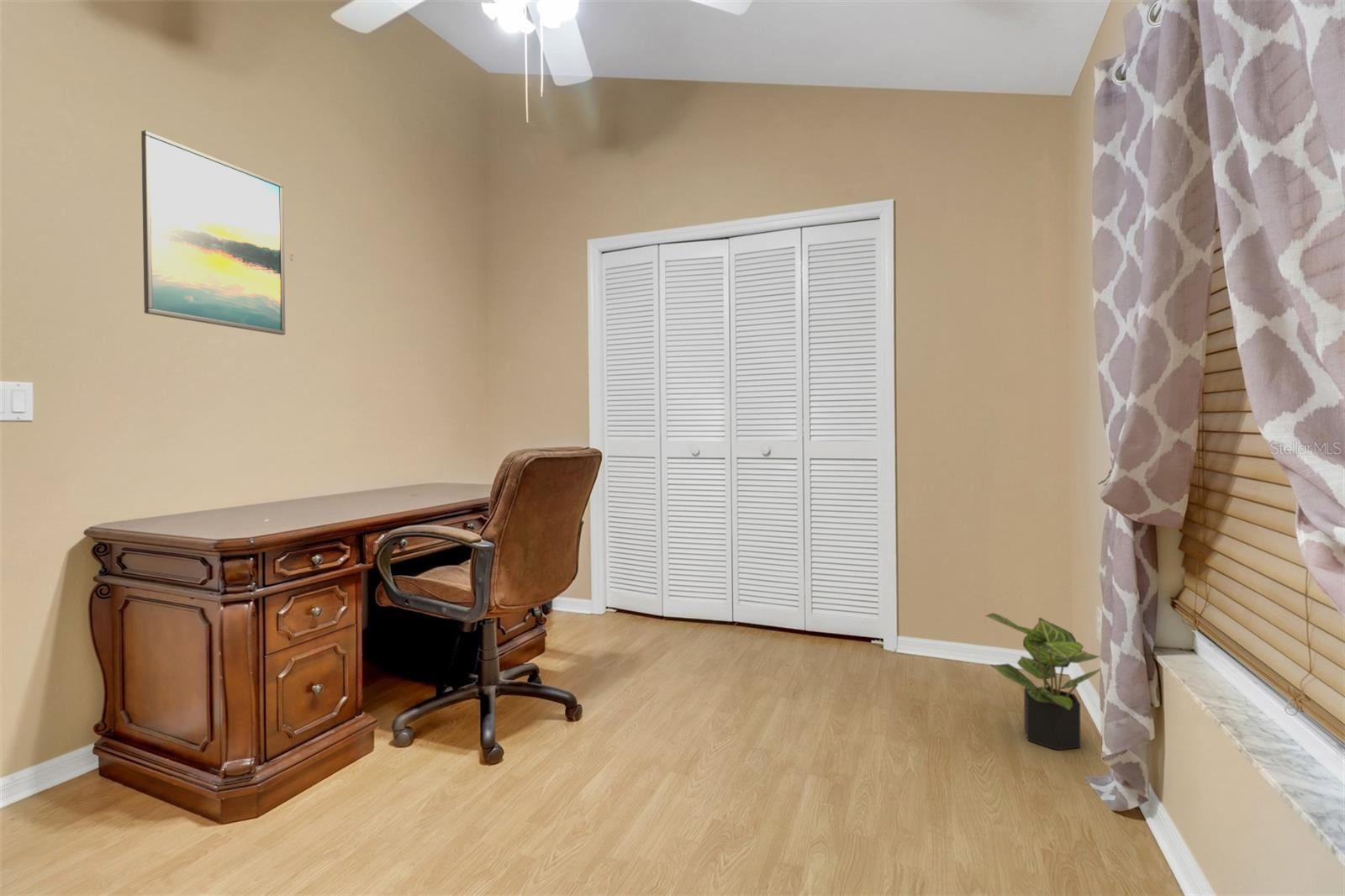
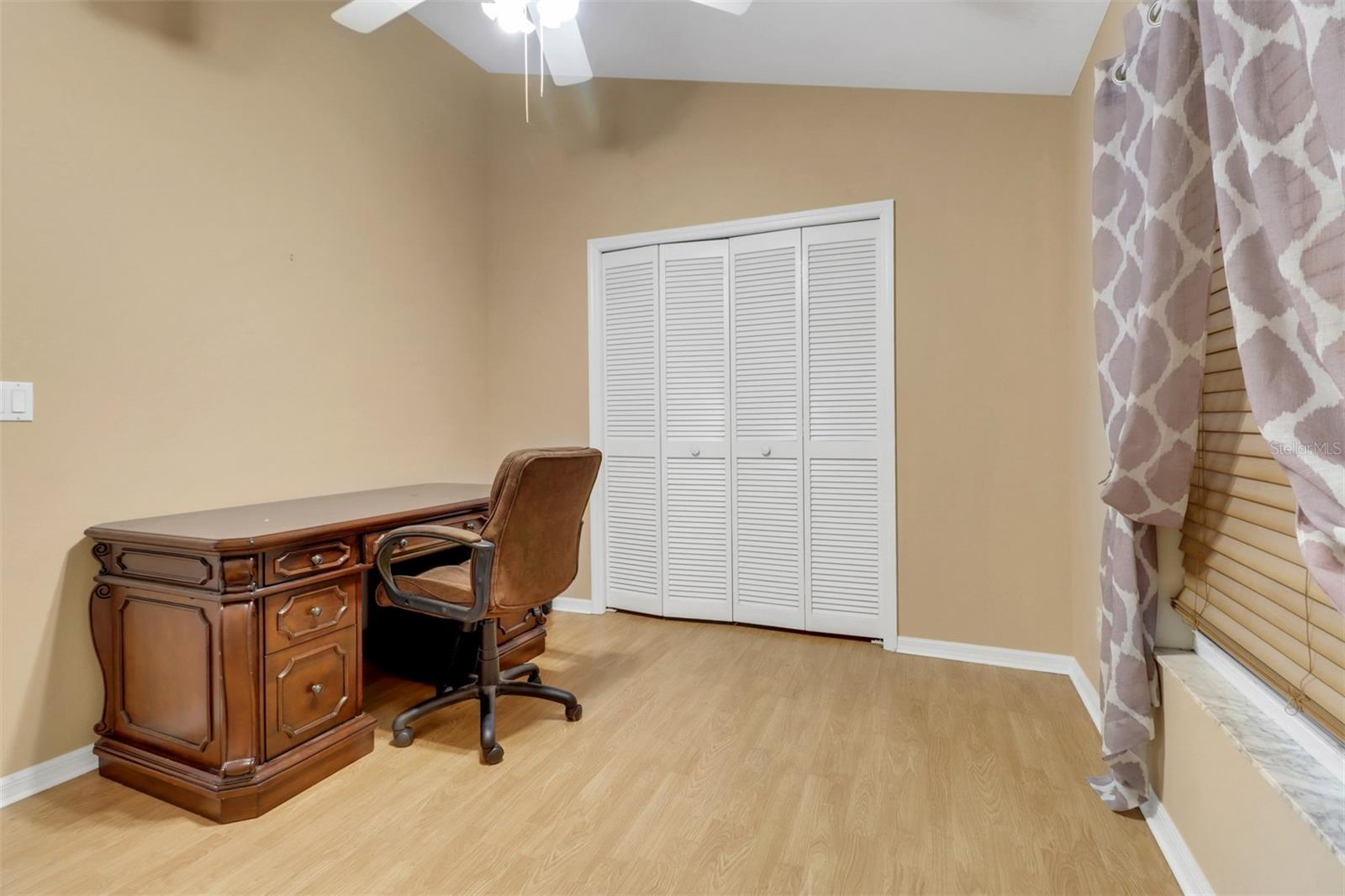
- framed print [140,129,286,336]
- potted plant [984,612,1101,751]
